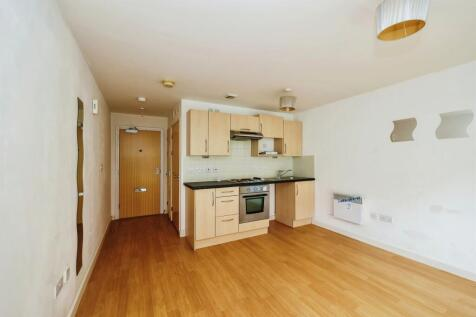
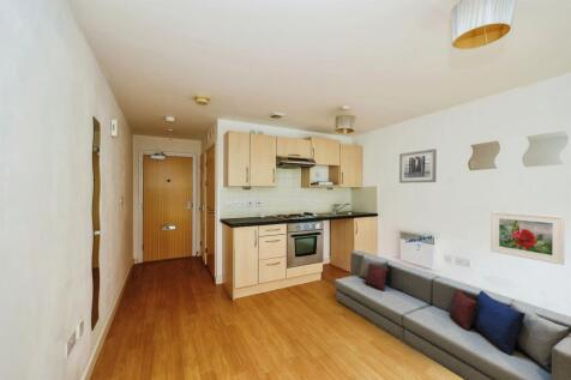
+ wall art [398,147,438,185]
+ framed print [489,210,566,266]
+ sofa [333,249,571,380]
